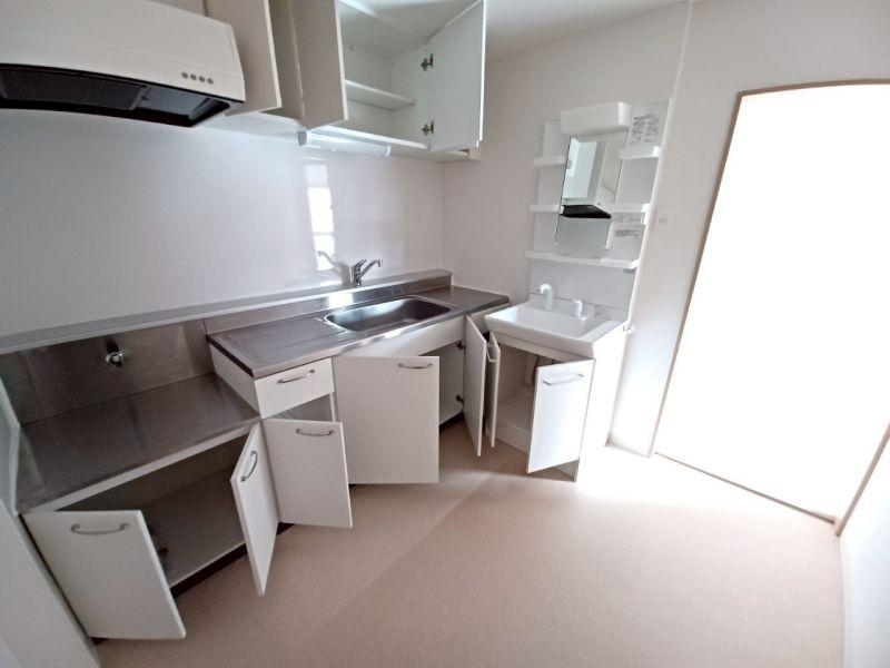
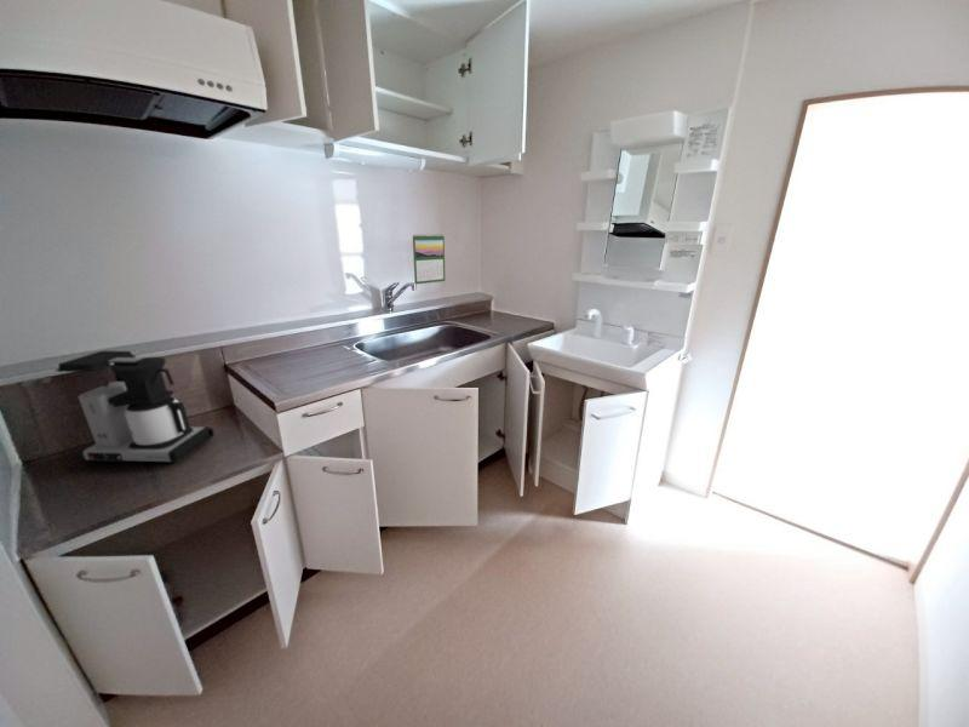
+ coffee maker [55,350,216,464]
+ calendar [412,233,446,285]
